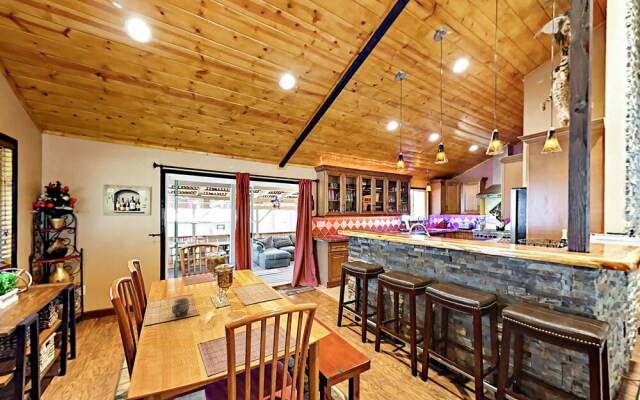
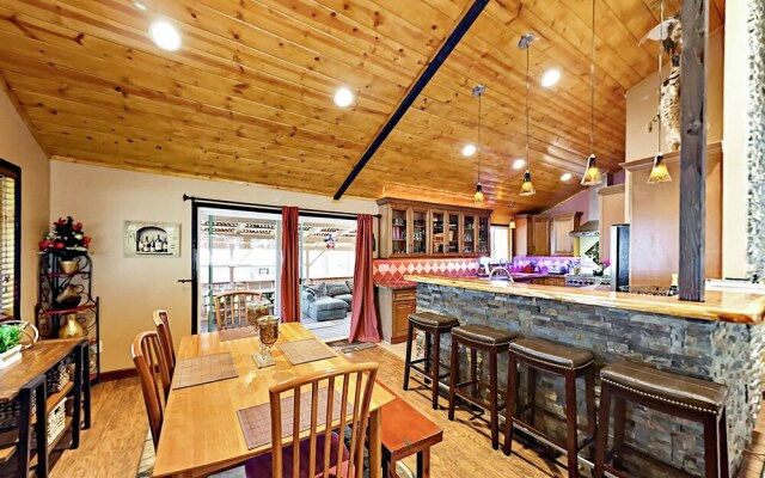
- mug [171,297,190,318]
